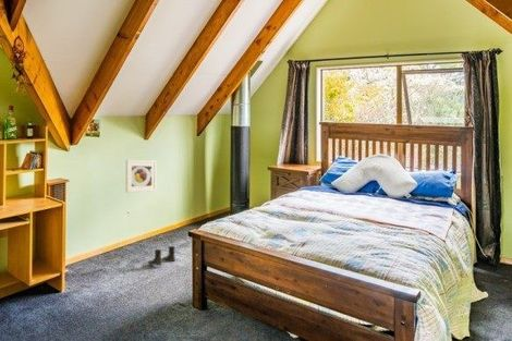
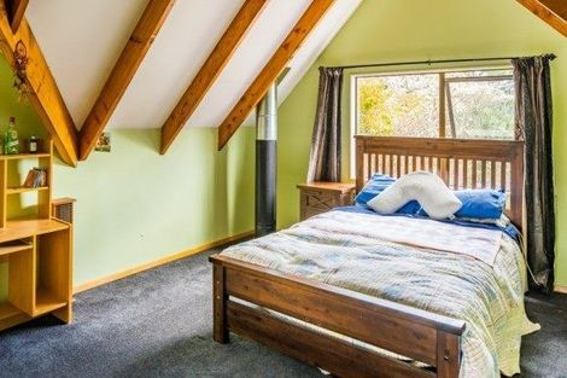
- boots [147,245,176,267]
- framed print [125,159,157,194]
